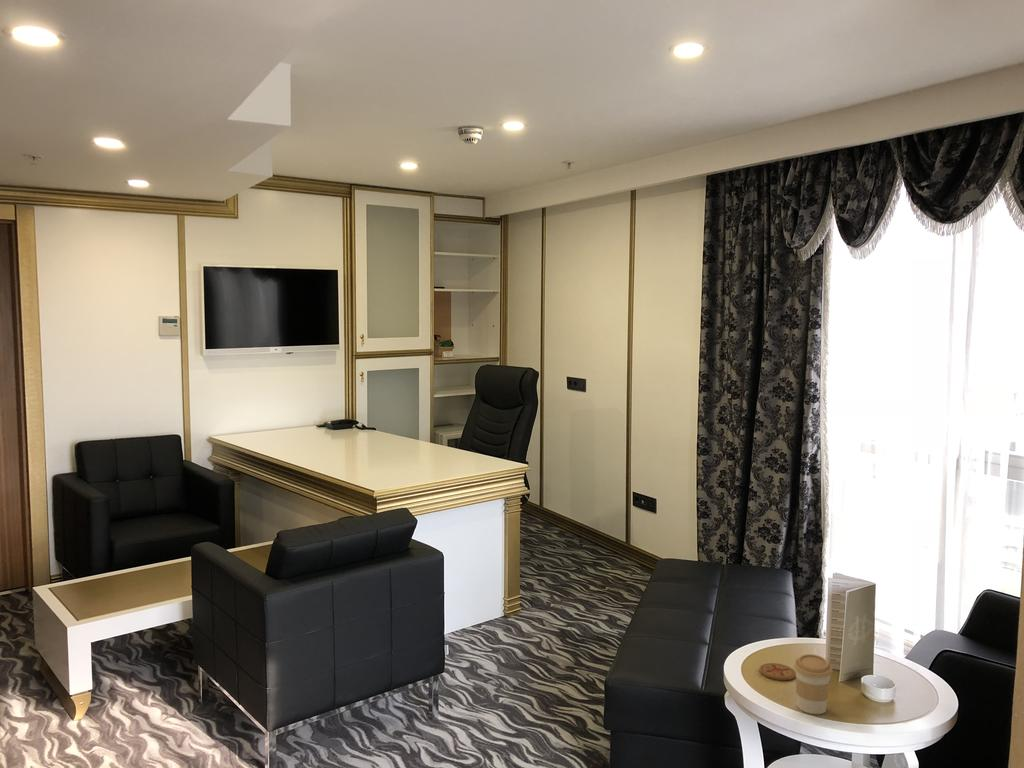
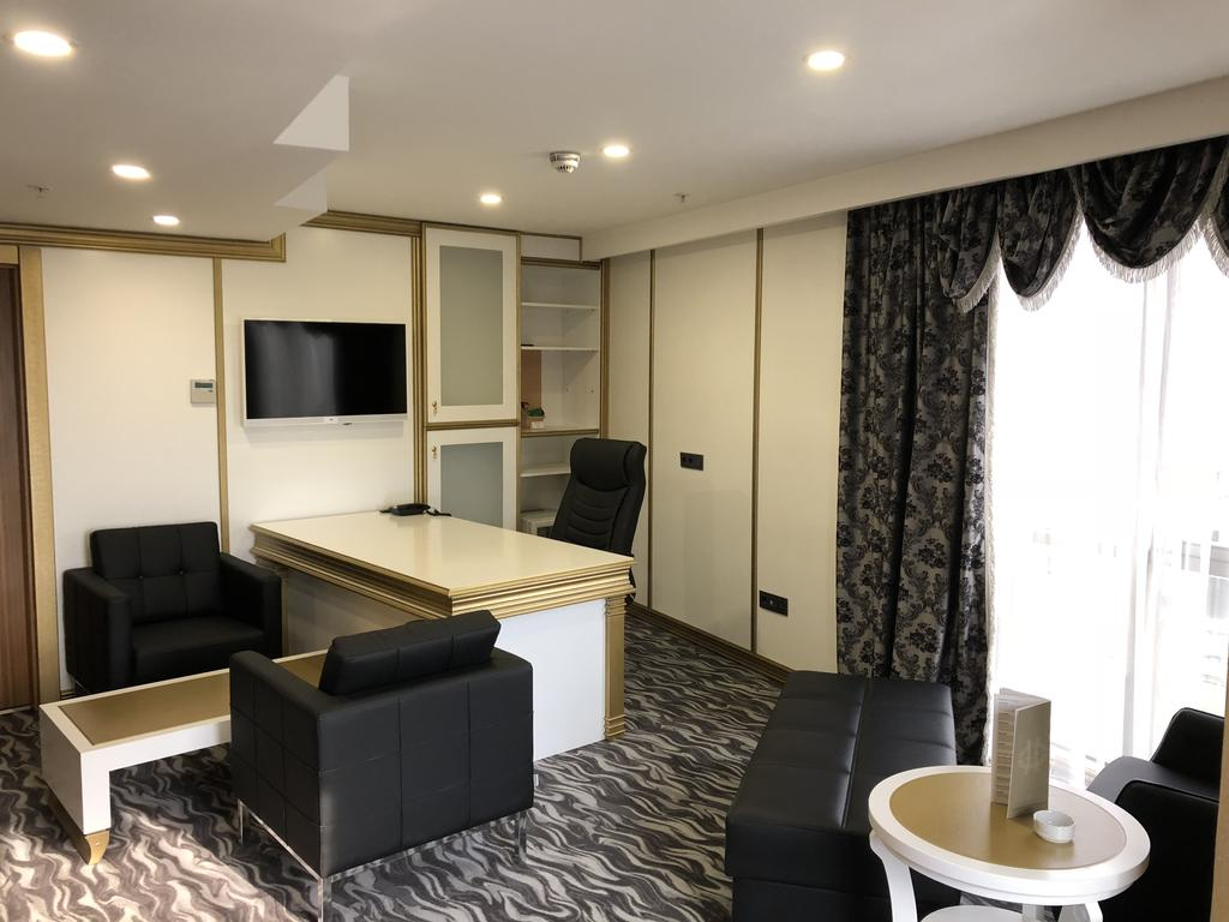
- coffee cup [793,653,833,715]
- coaster [758,662,796,681]
